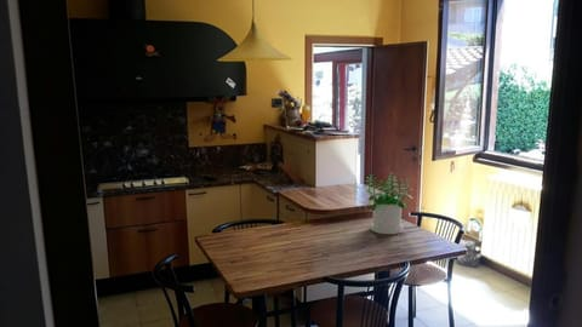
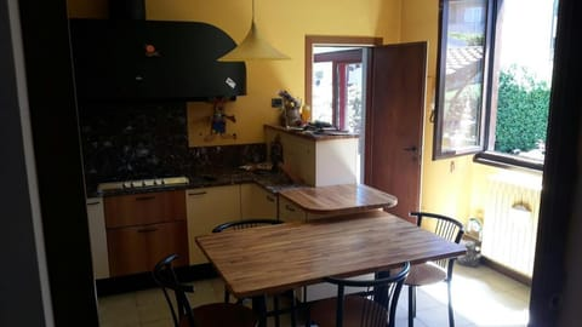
- potted plant [361,172,415,235]
